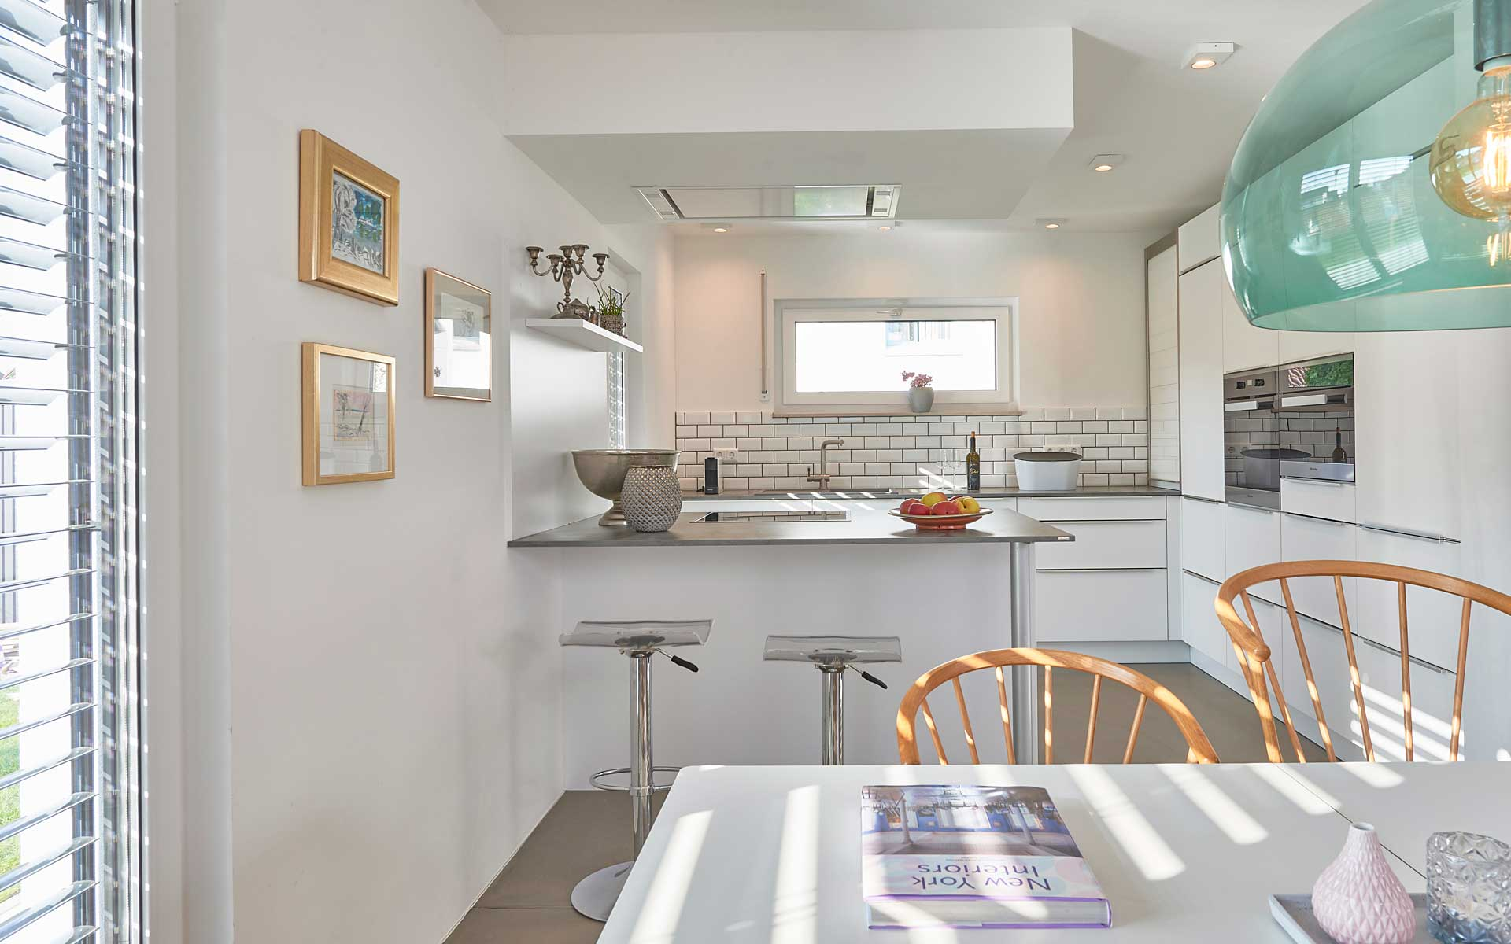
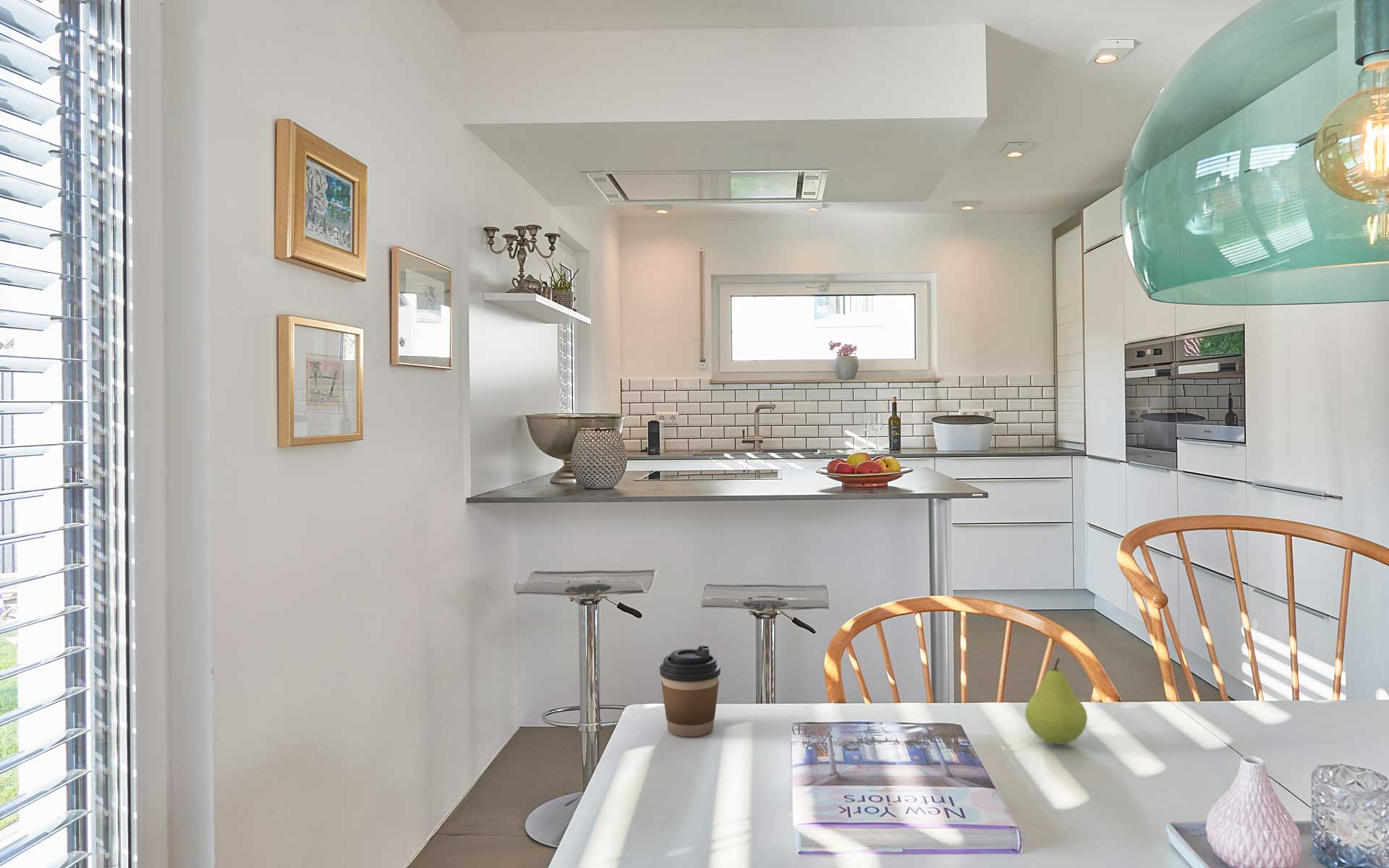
+ fruit [1024,658,1088,745]
+ coffee cup [659,644,721,737]
